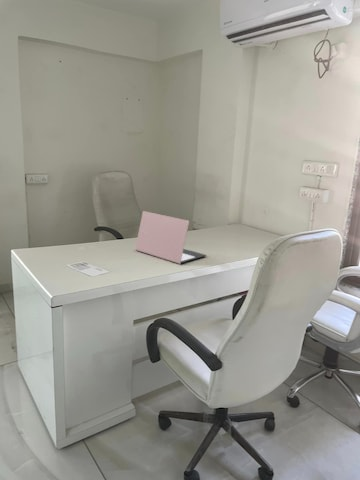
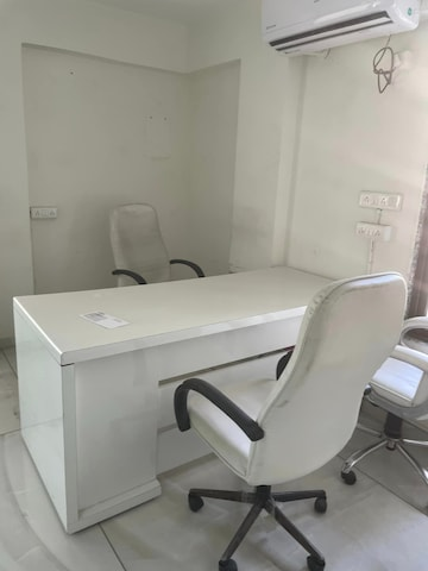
- laptop [134,210,207,265]
